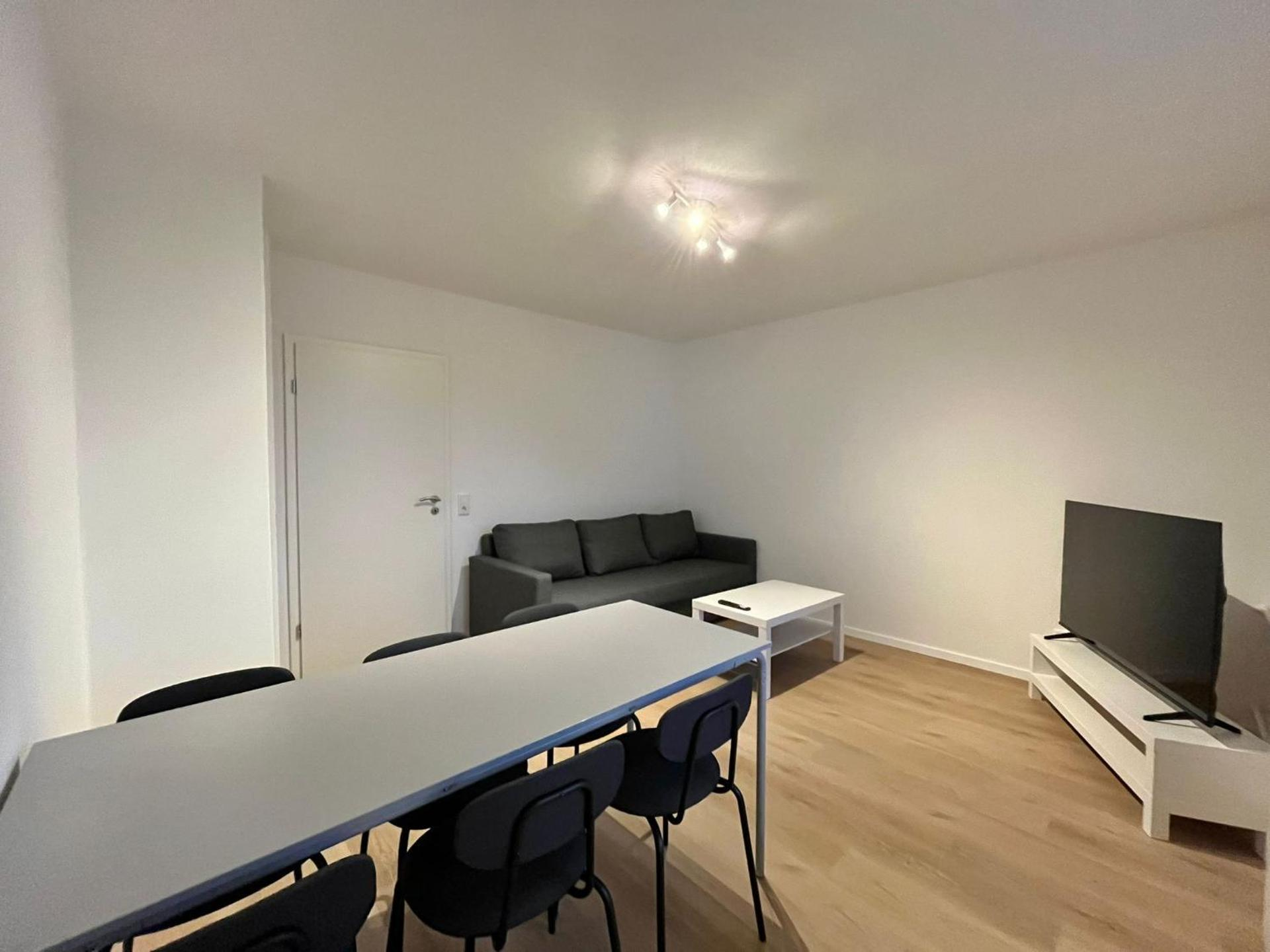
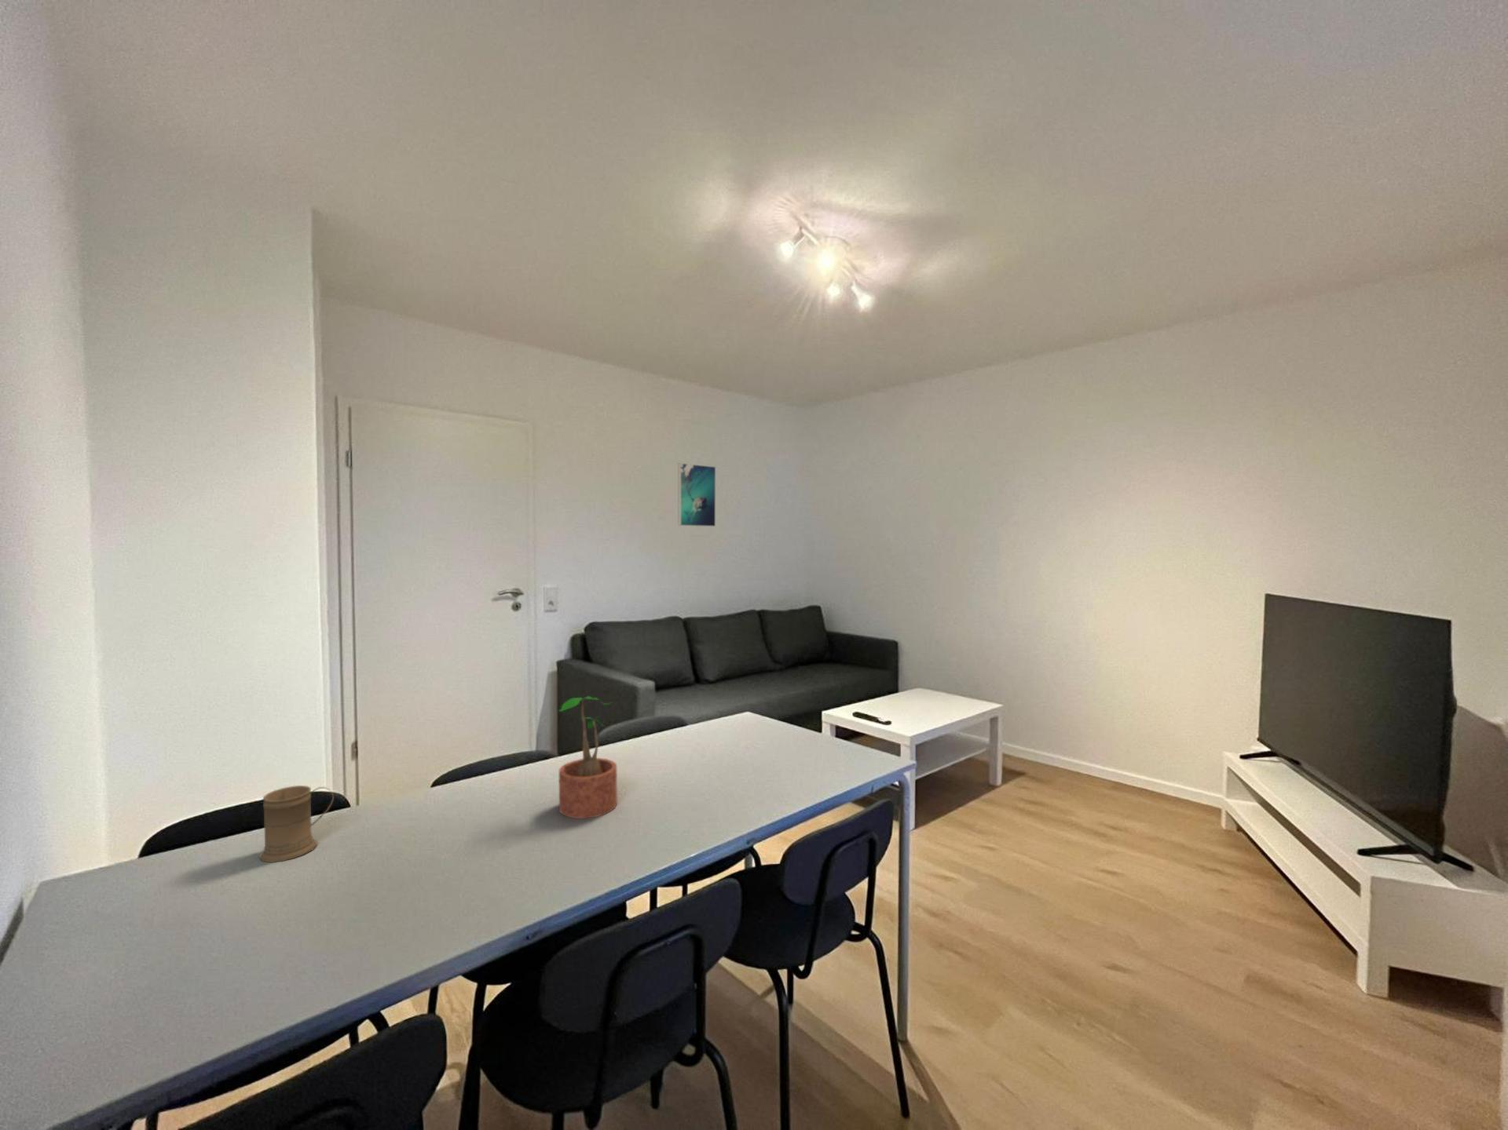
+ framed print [677,462,716,527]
+ mug [259,785,335,863]
+ potted plant [558,696,619,819]
